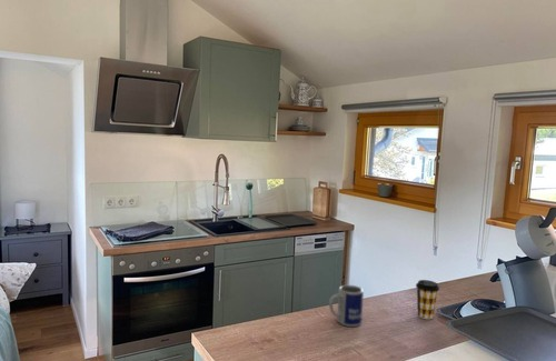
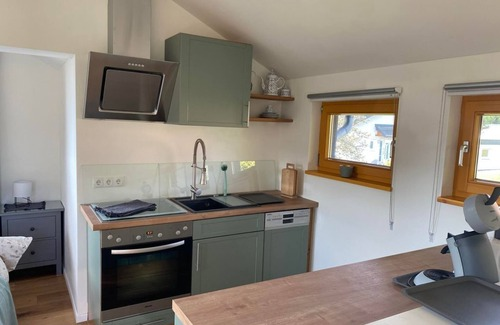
- mug [328,284,365,328]
- coffee cup [415,279,440,320]
